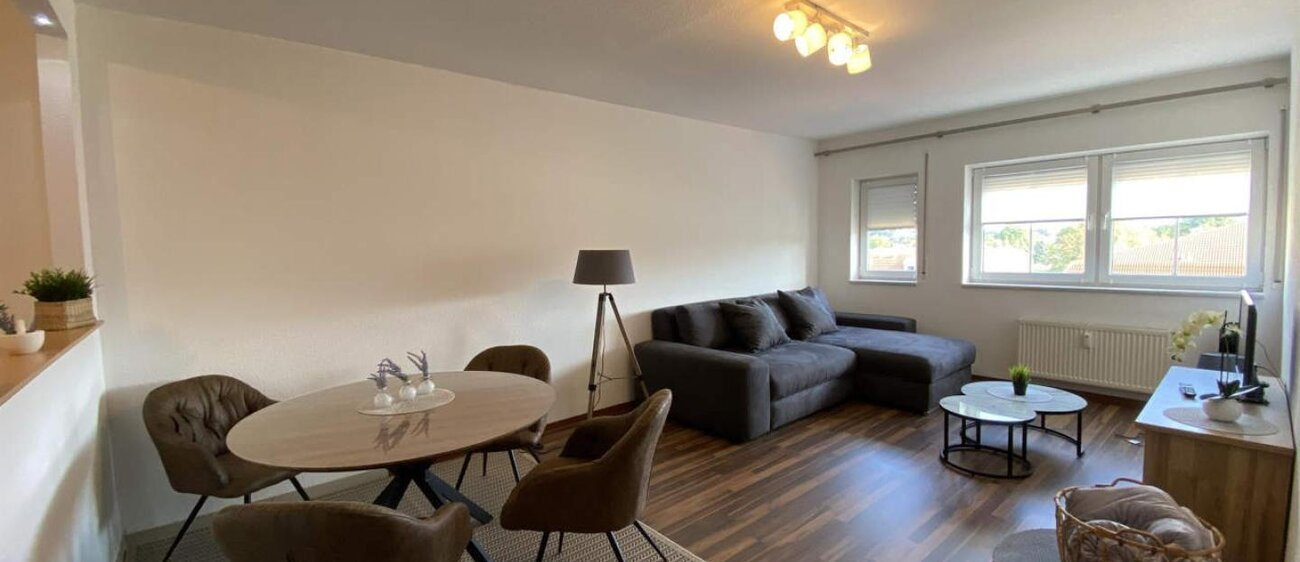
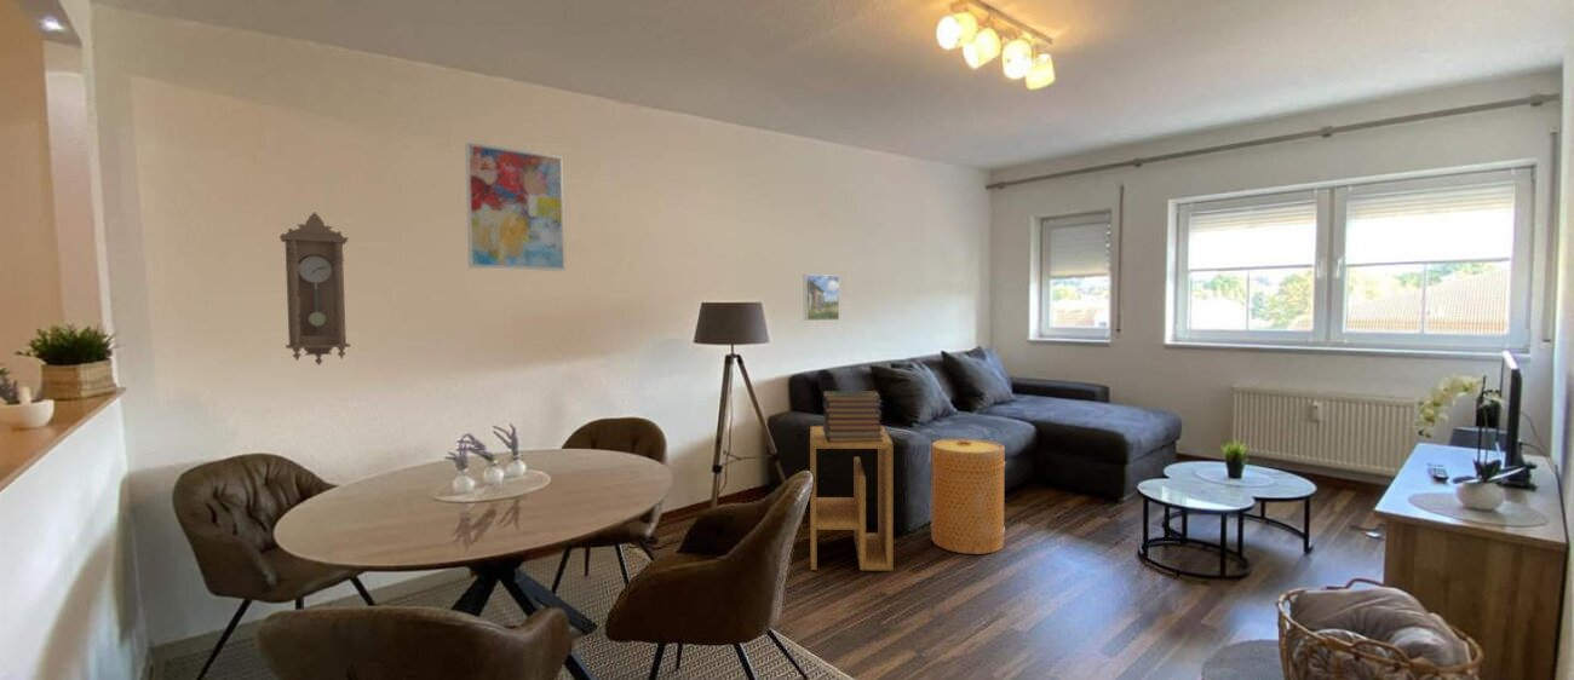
+ book stack [822,391,883,443]
+ side table [809,425,894,572]
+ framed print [802,273,840,322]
+ wall art [464,140,567,272]
+ basket [929,437,1006,555]
+ pendulum clock [278,212,351,367]
